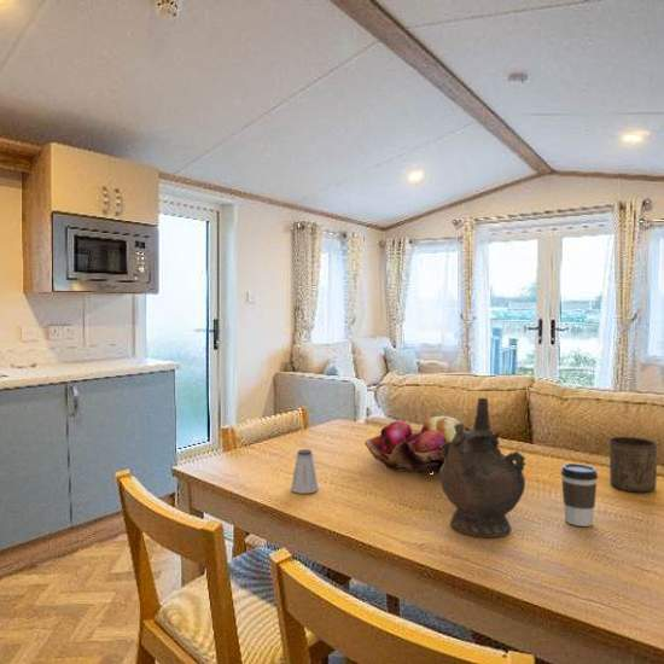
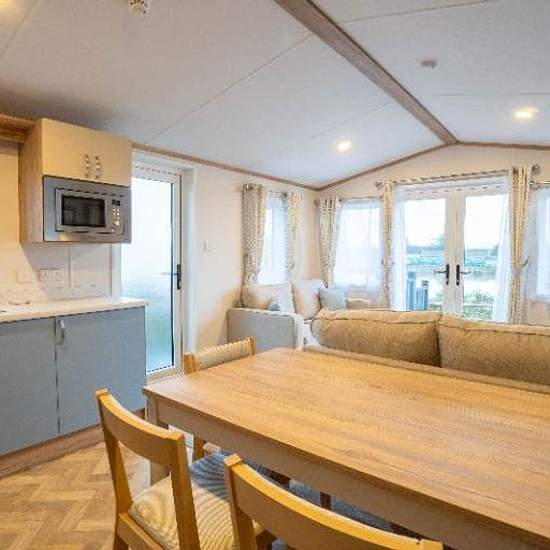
- saltshaker [290,448,320,495]
- coffee cup [560,462,599,528]
- cup [607,436,658,493]
- fruit basket [363,415,467,474]
- ceremonial vessel [438,397,526,538]
